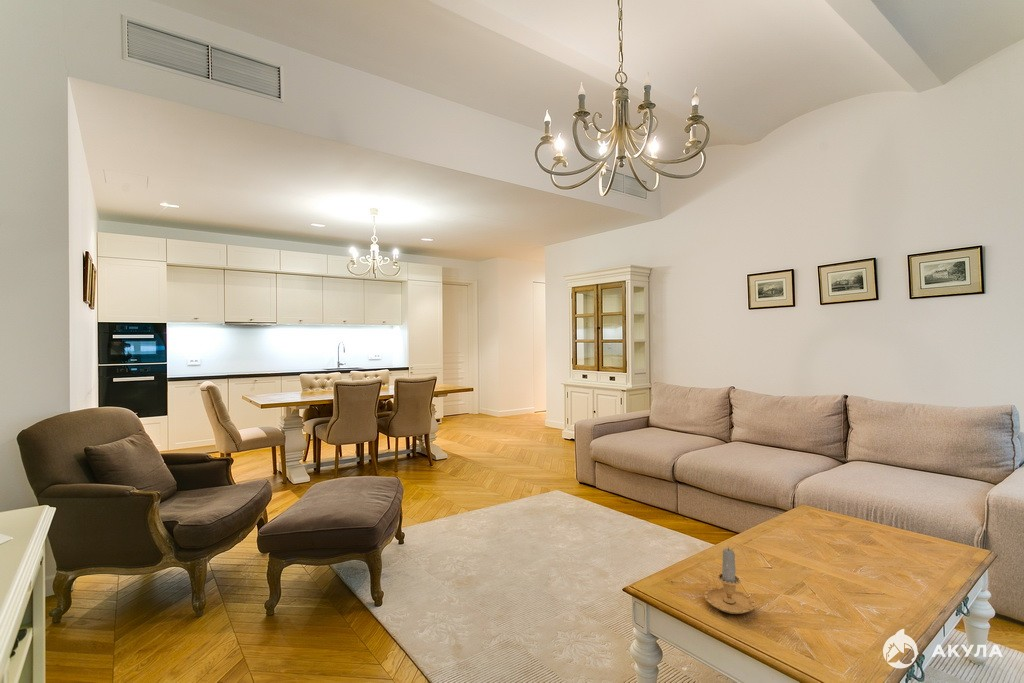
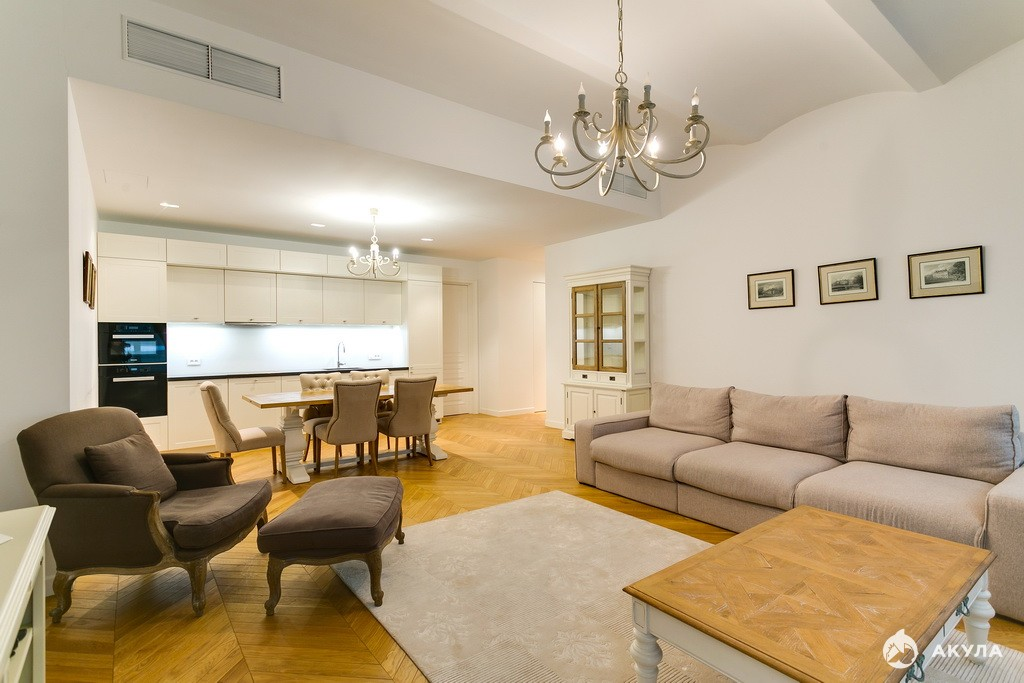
- candle [699,546,756,615]
